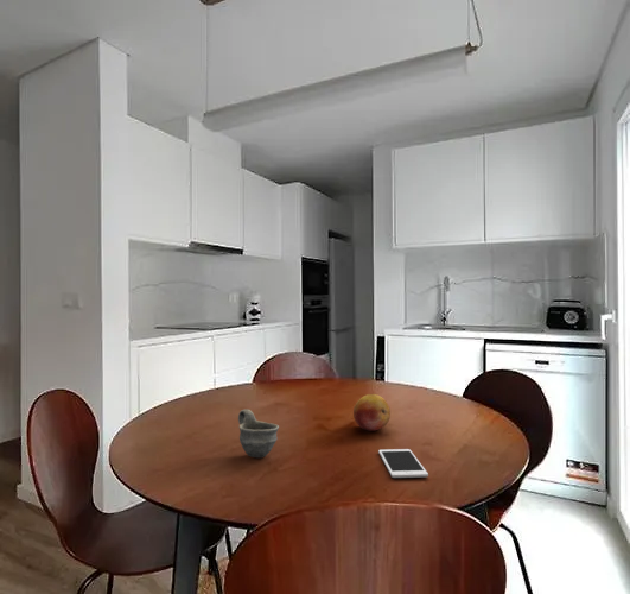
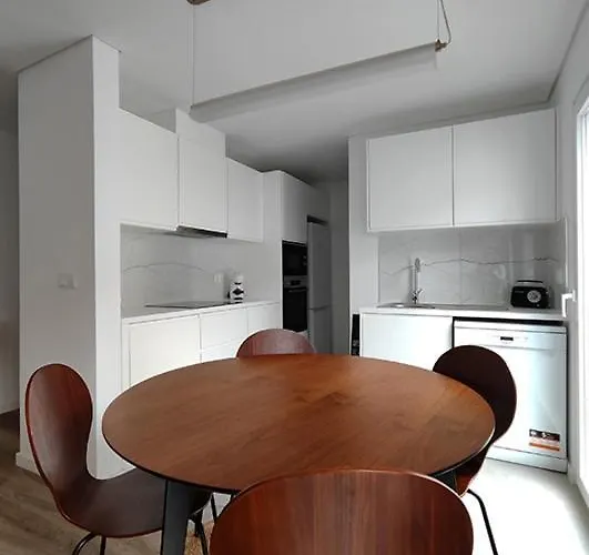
- cell phone [377,448,429,479]
- fruit [352,393,392,432]
- cup [237,409,280,459]
